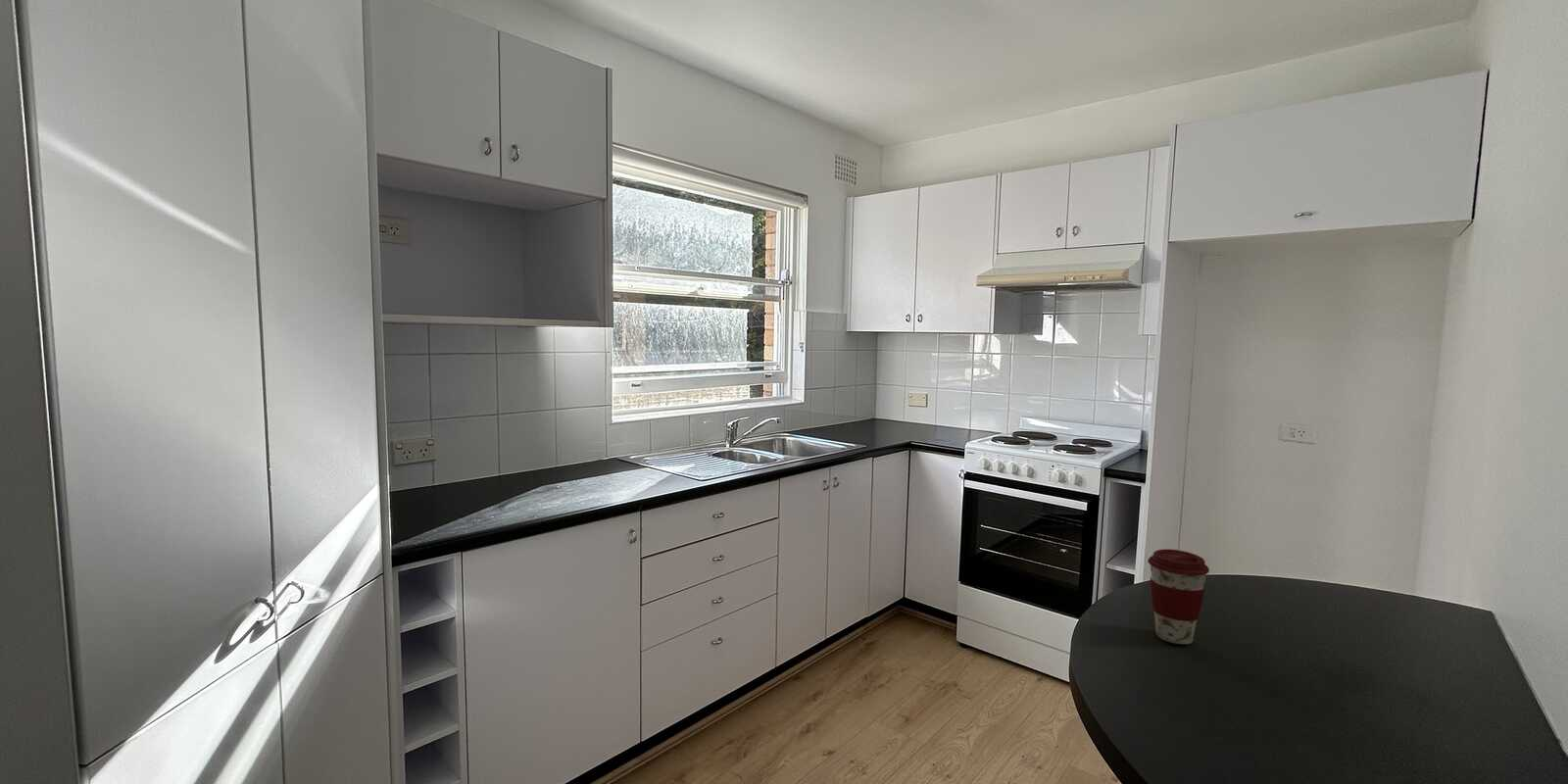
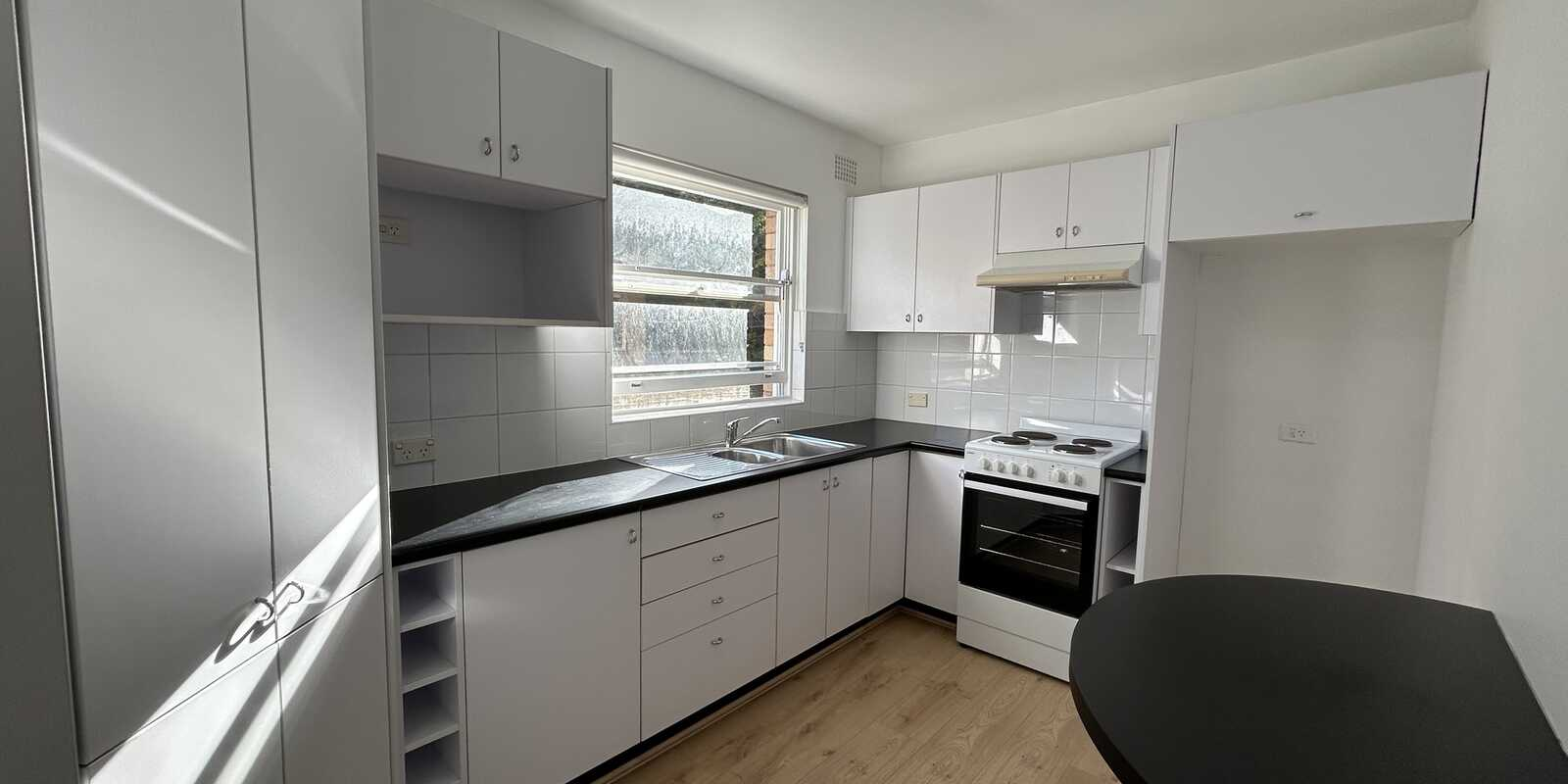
- coffee cup [1147,548,1210,645]
